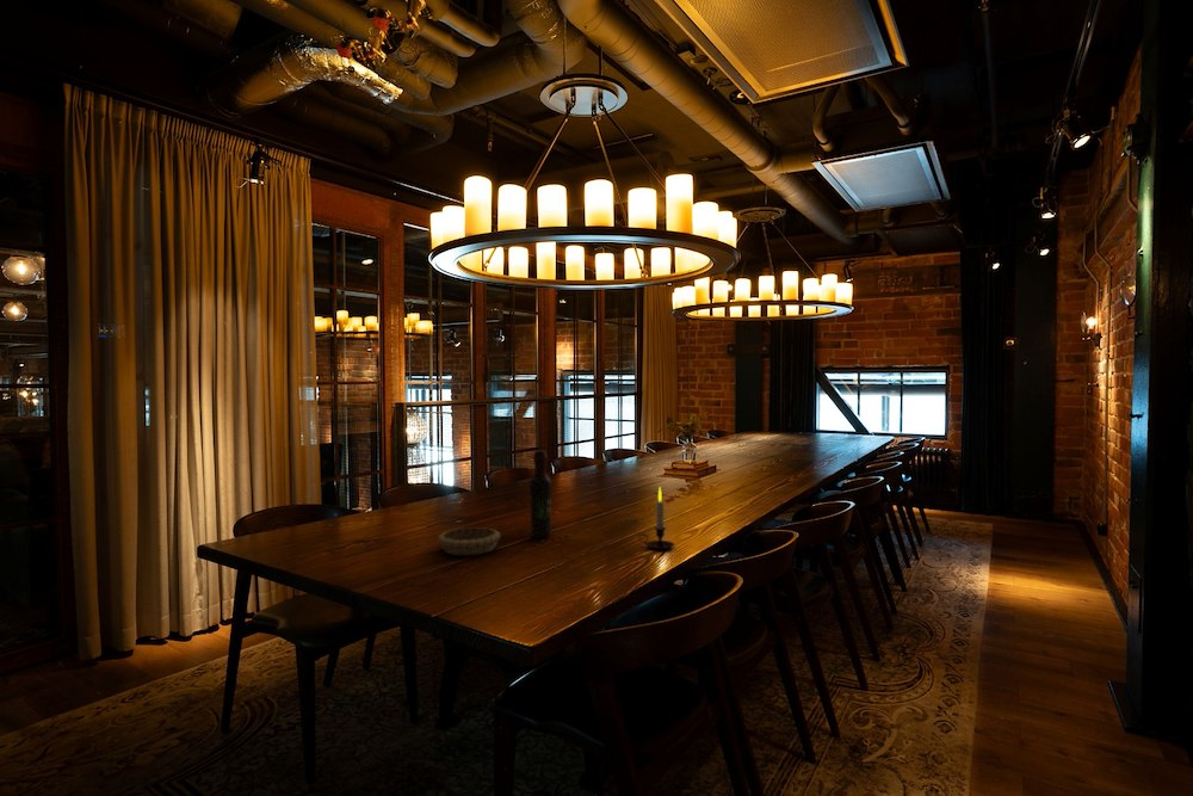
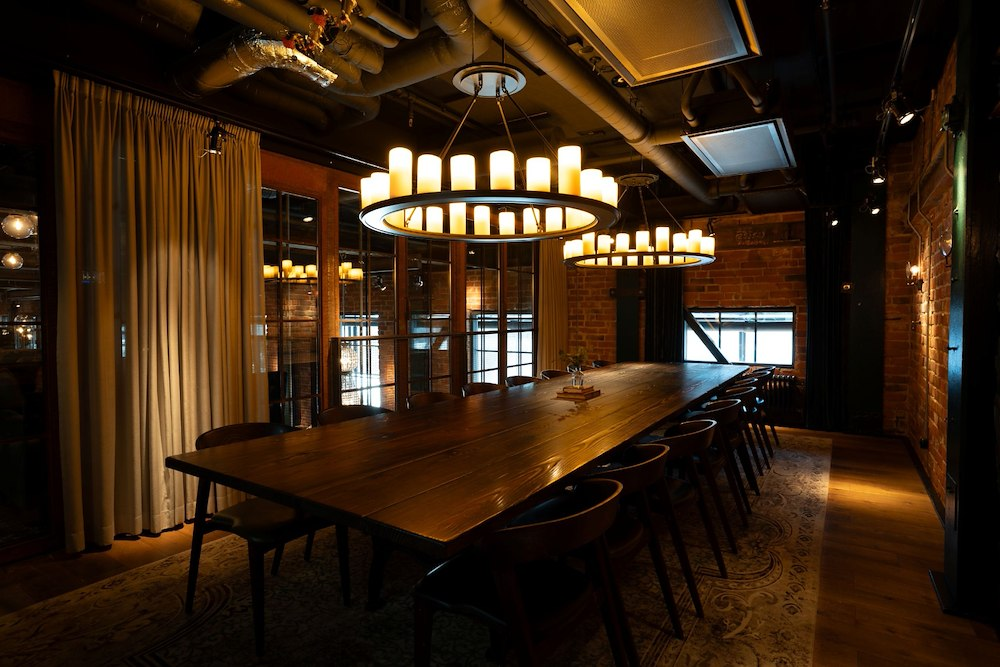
- decorative bowl [437,526,501,556]
- candle [638,486,675,550]
- wine bottle [528,450,552,539]
